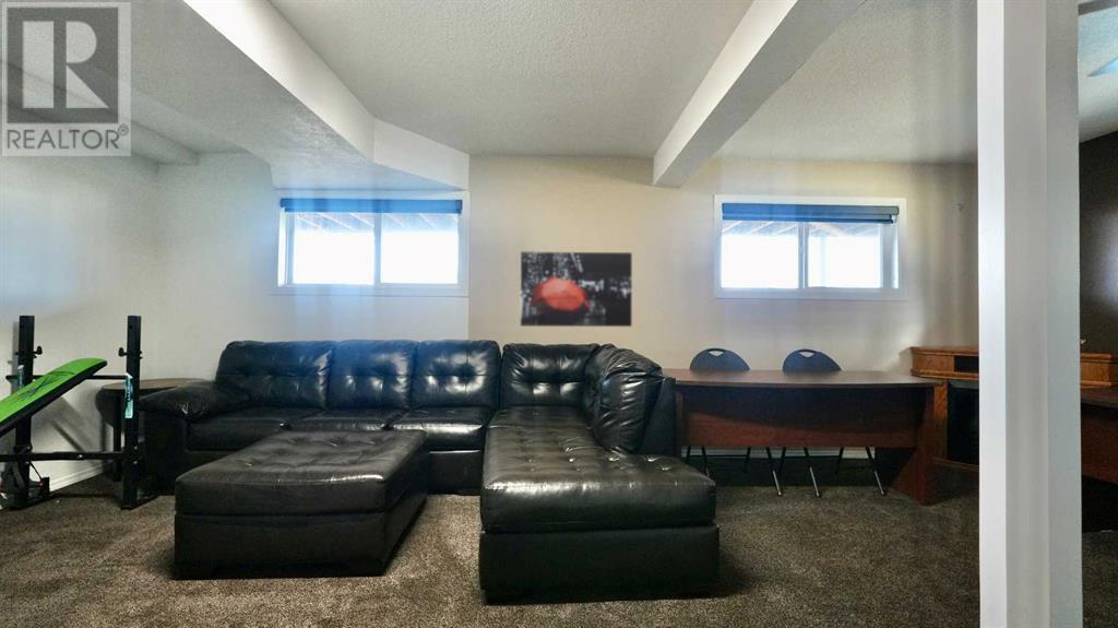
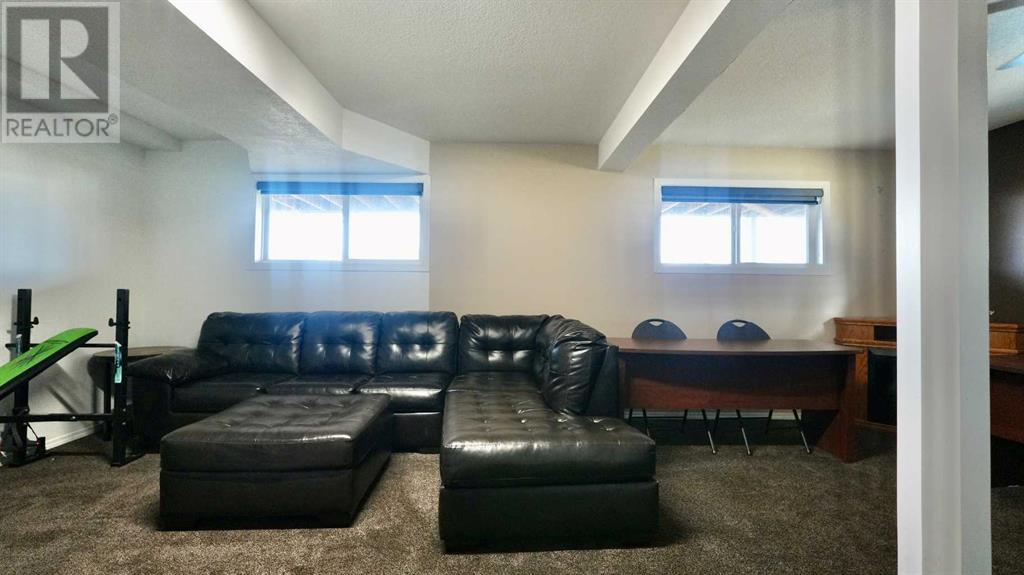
- wall art [520,251,633,328]
